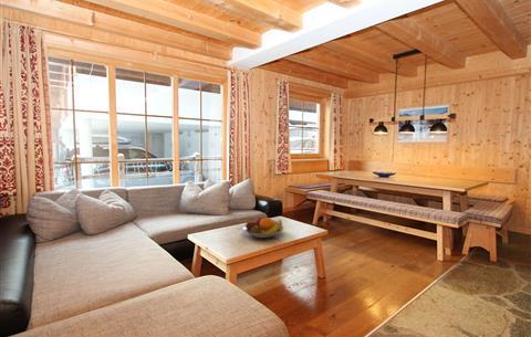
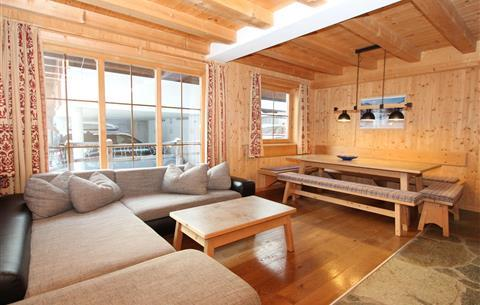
- fruit bowl [240,217,285,239]
